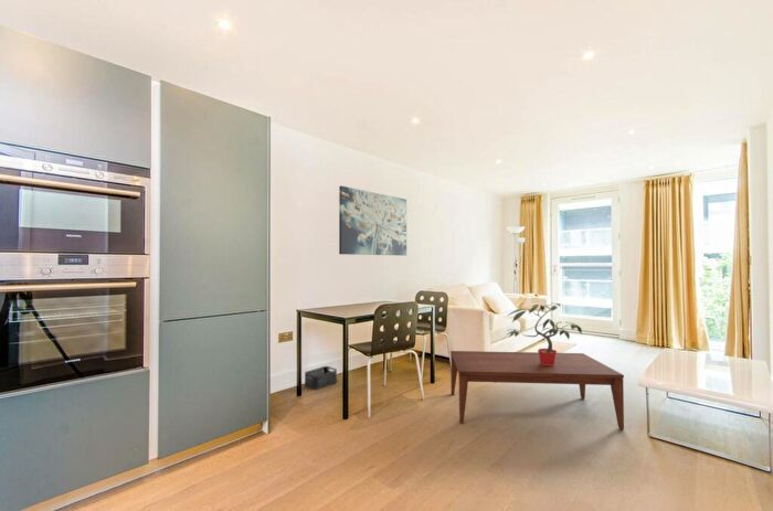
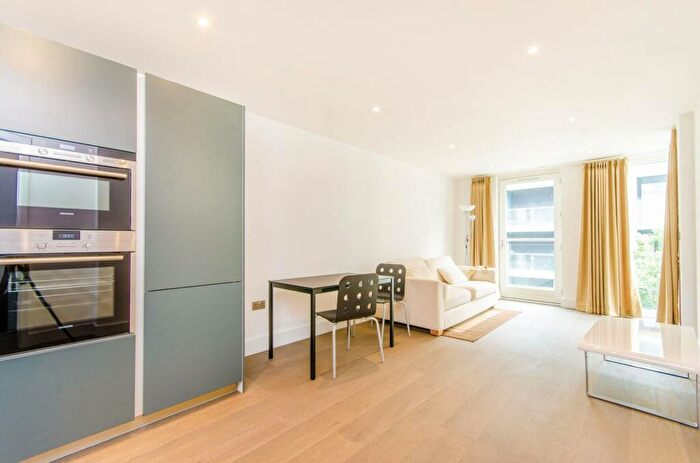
- potted plant [506,302,585,365]
- coffee table [449,350,625,430]
- wall art [338,184,407,257]
- storage bin [304,365,338,391]
